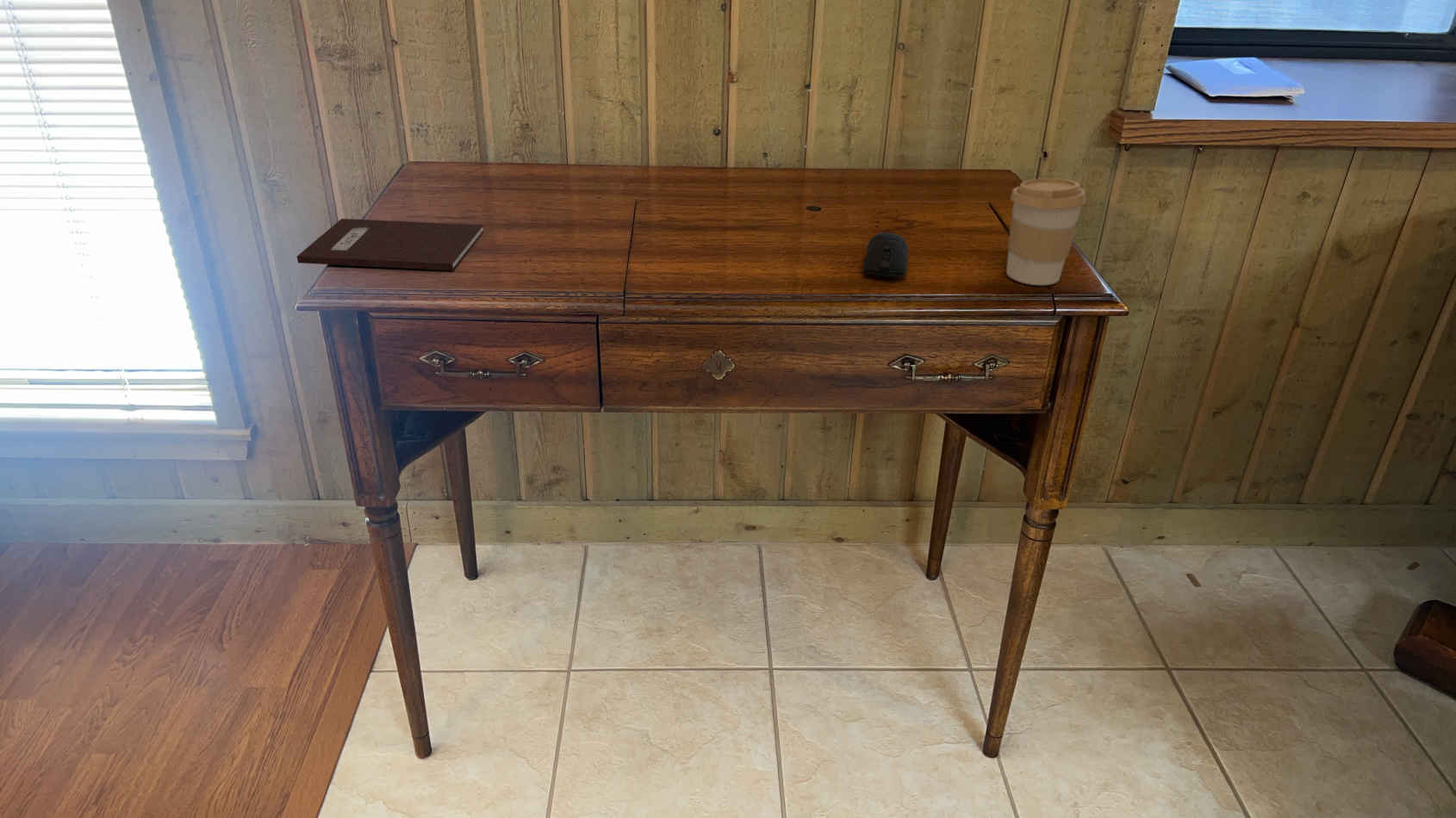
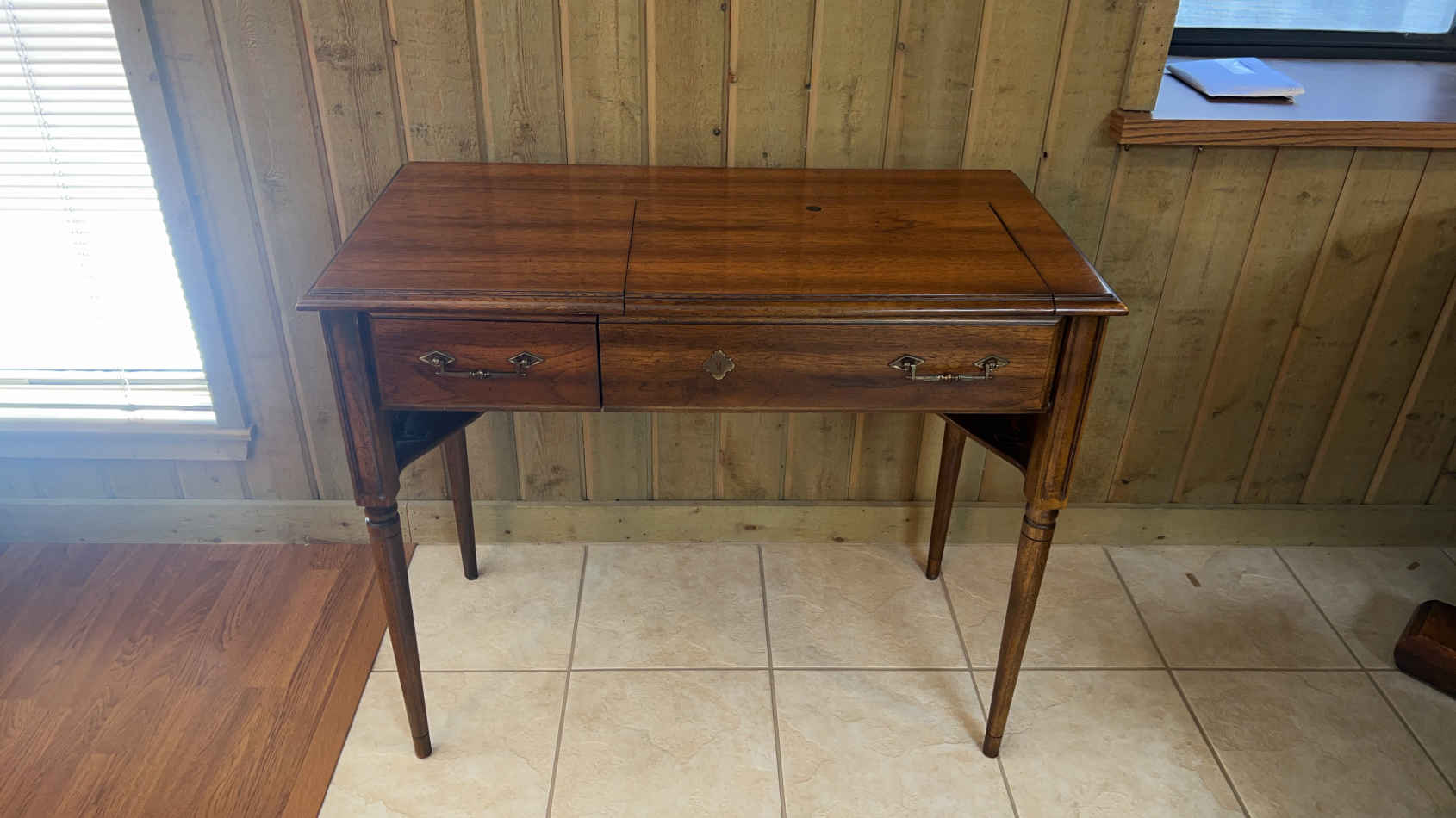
- coffee cup [1005,177,1086,286]
- notebook [296,218,484,271]
- computer mouse [862,232,909,278]
